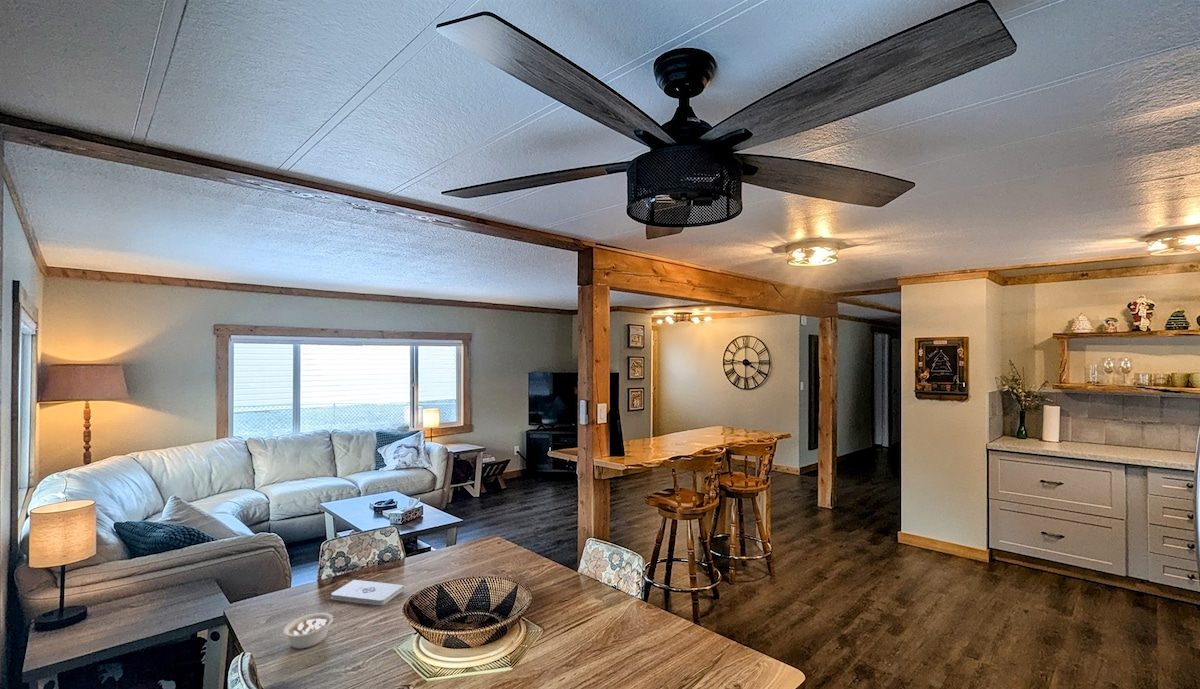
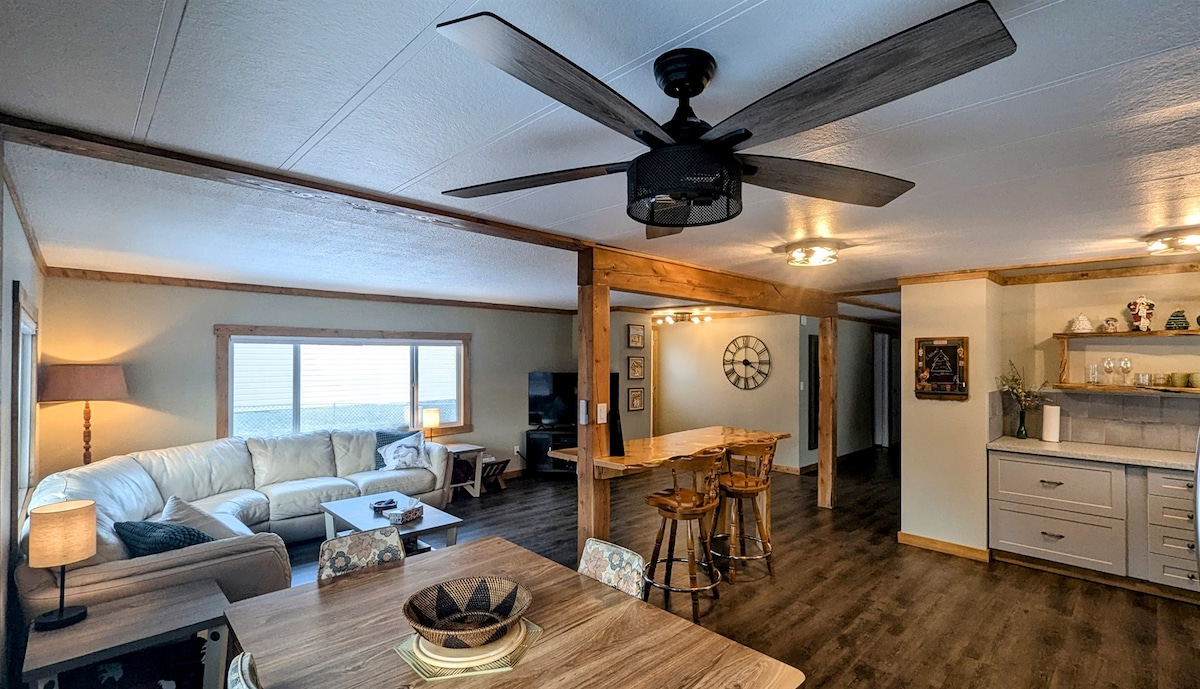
- legume [282,610,345,650]
- notepad [330,579,405,606]
